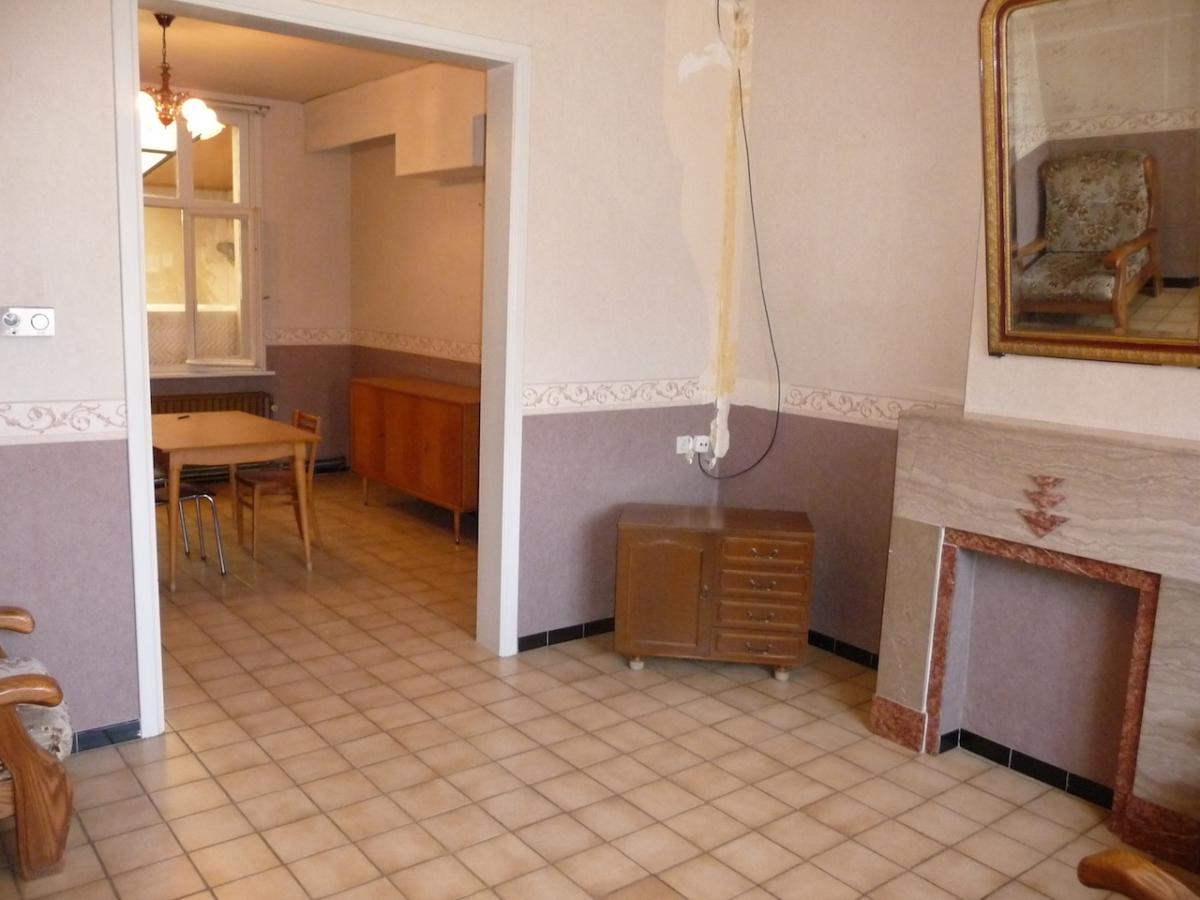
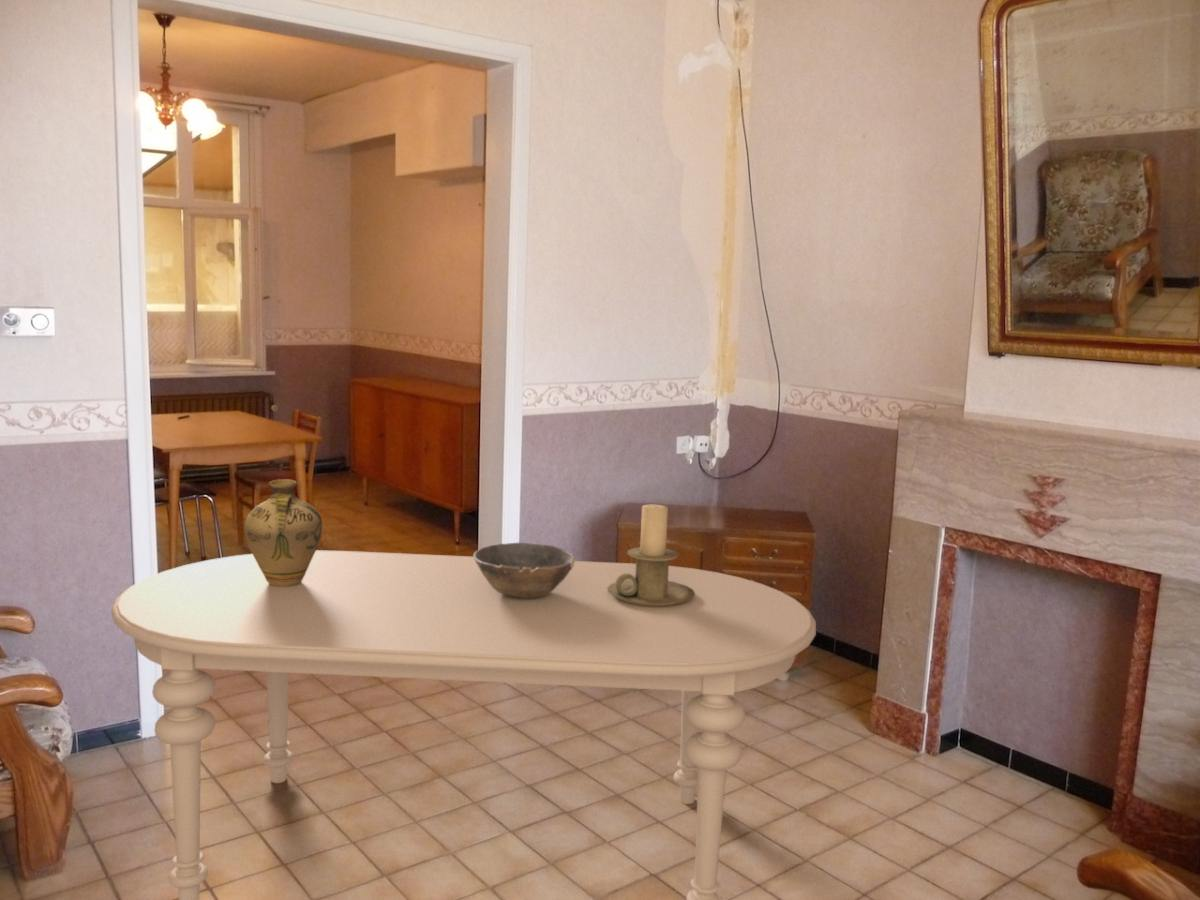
+ candle holder [607,504,695,607]
+ bowl [472,542,576,598]
+ dining table [110,549,817,900]
+ jug [243,478,323,587]
